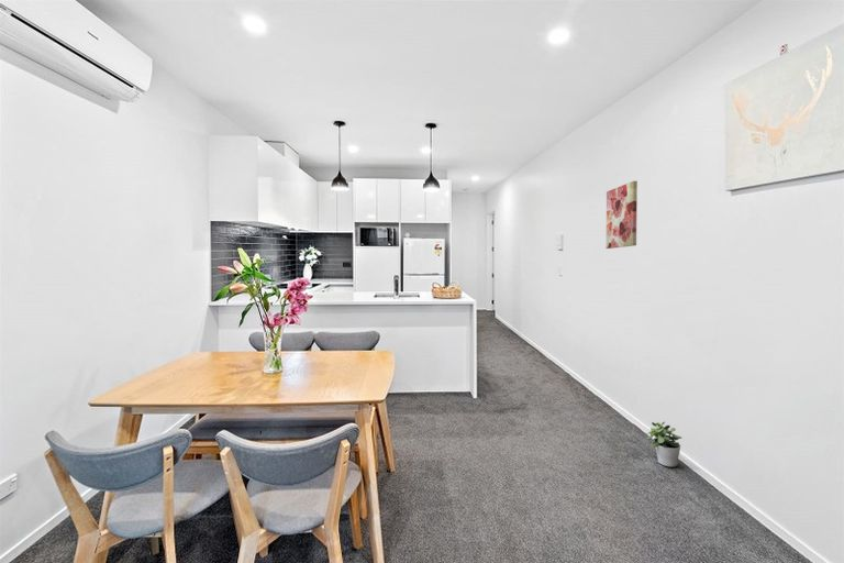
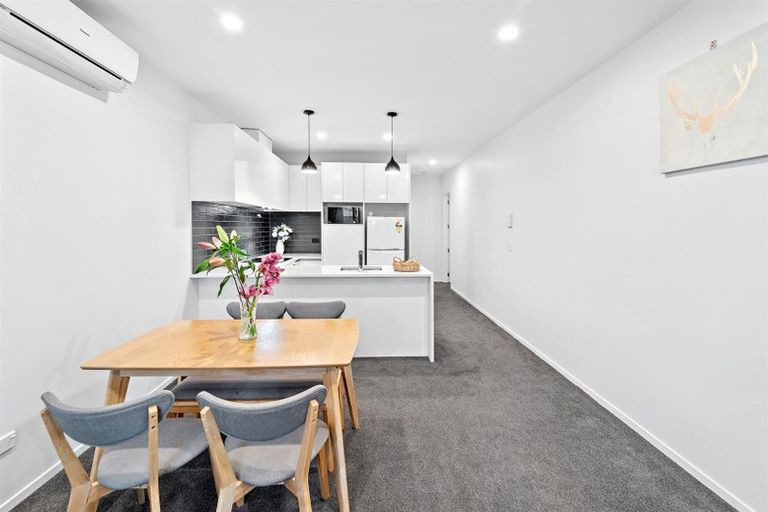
- potted plant [645,421,682,467]
- wall art [606,180,638,250]
